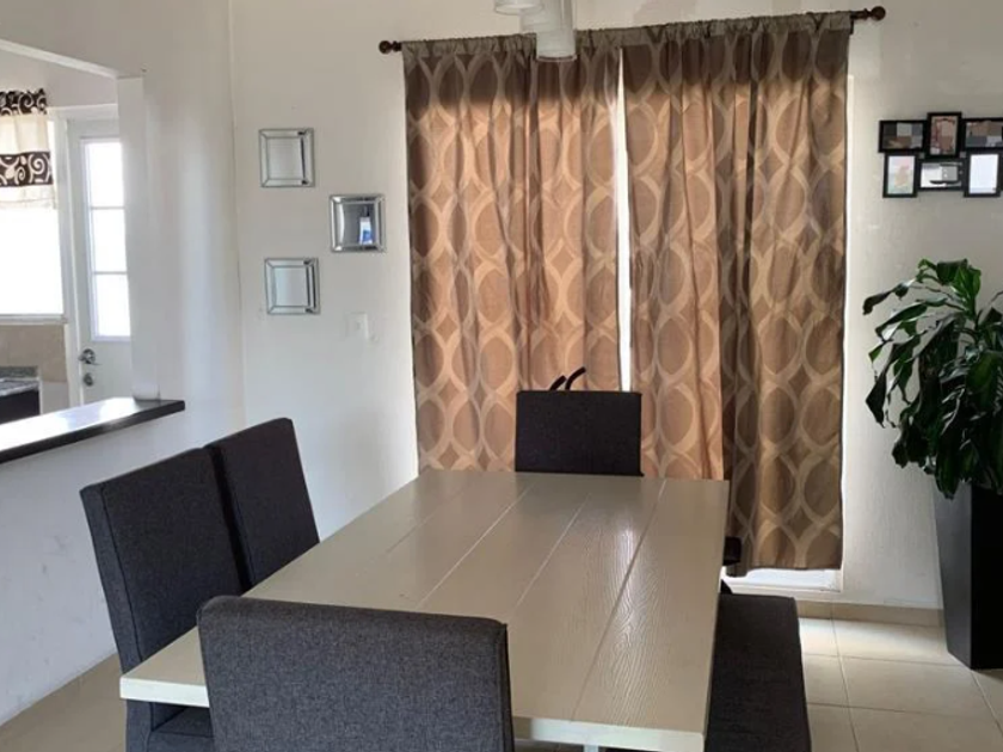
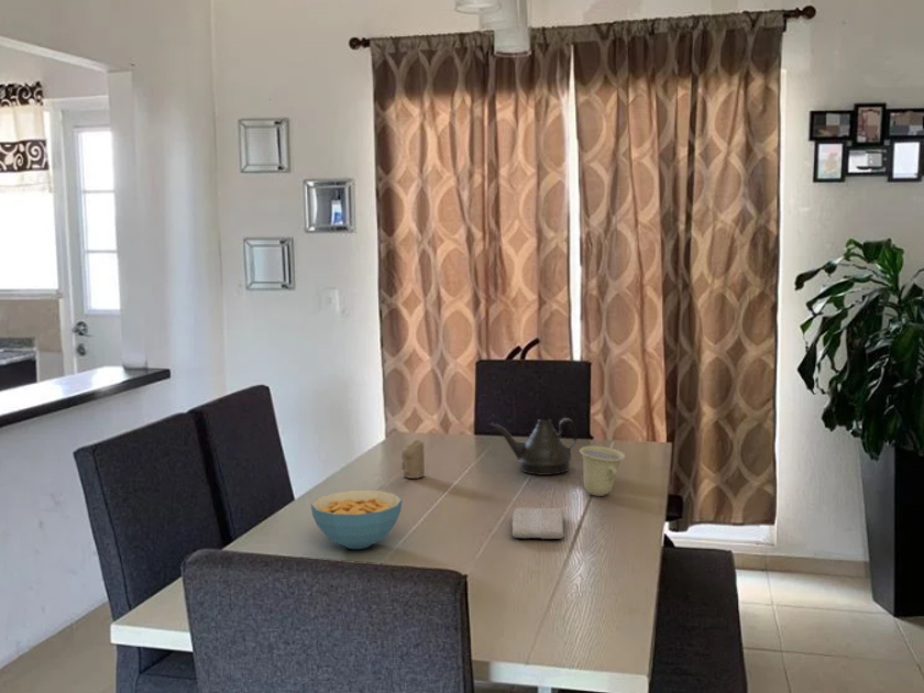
+ washcloth [512,506,565,540]
+ cereal bowl [310,490,403,550]
+ cup [579,444,626,497]
+ candle [400,439,426,480]
+ teapot [490,417,579,476]
